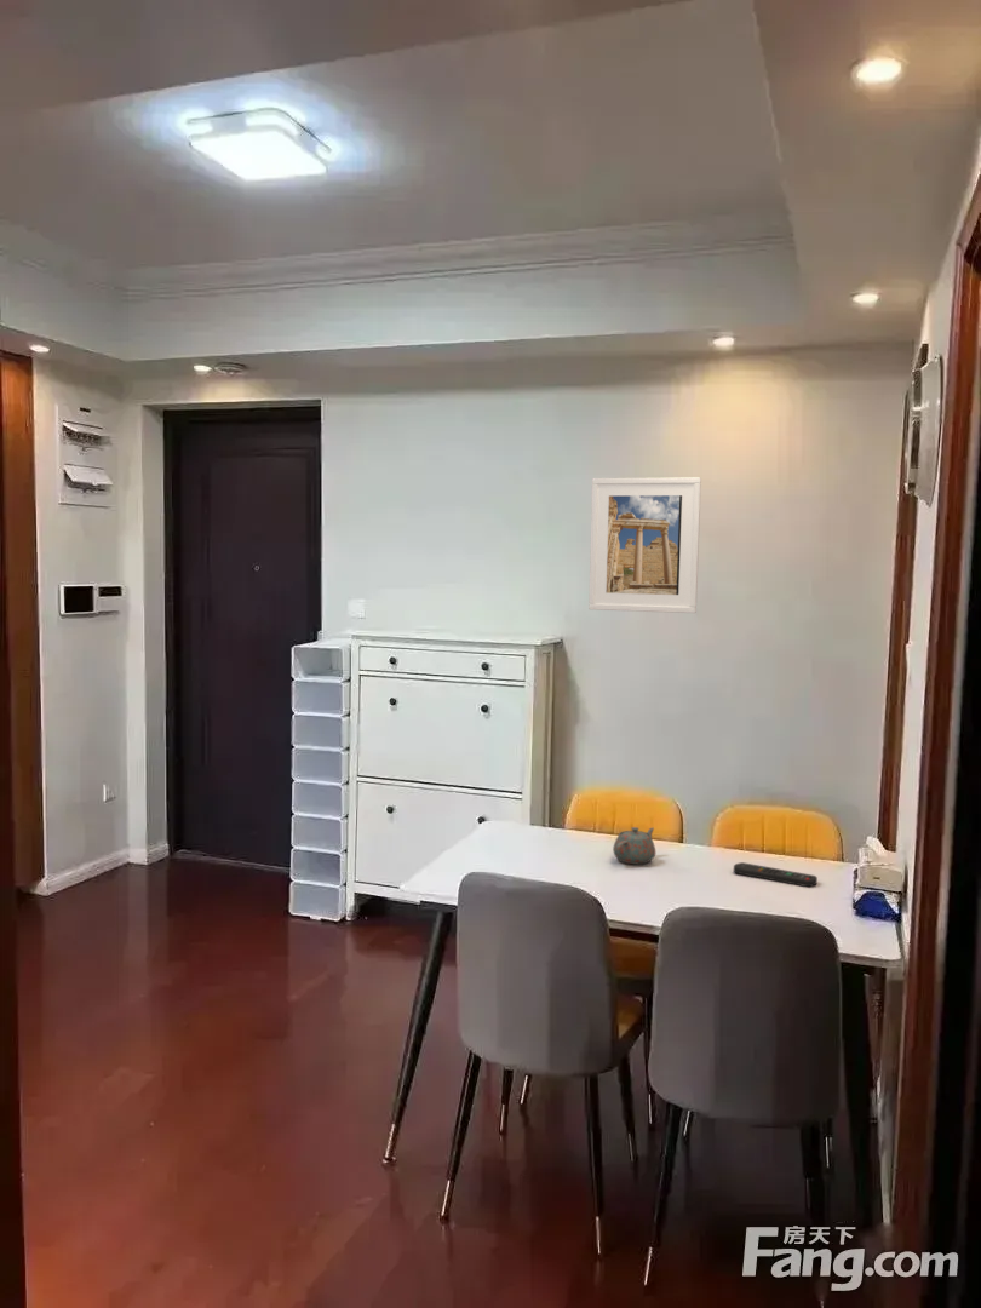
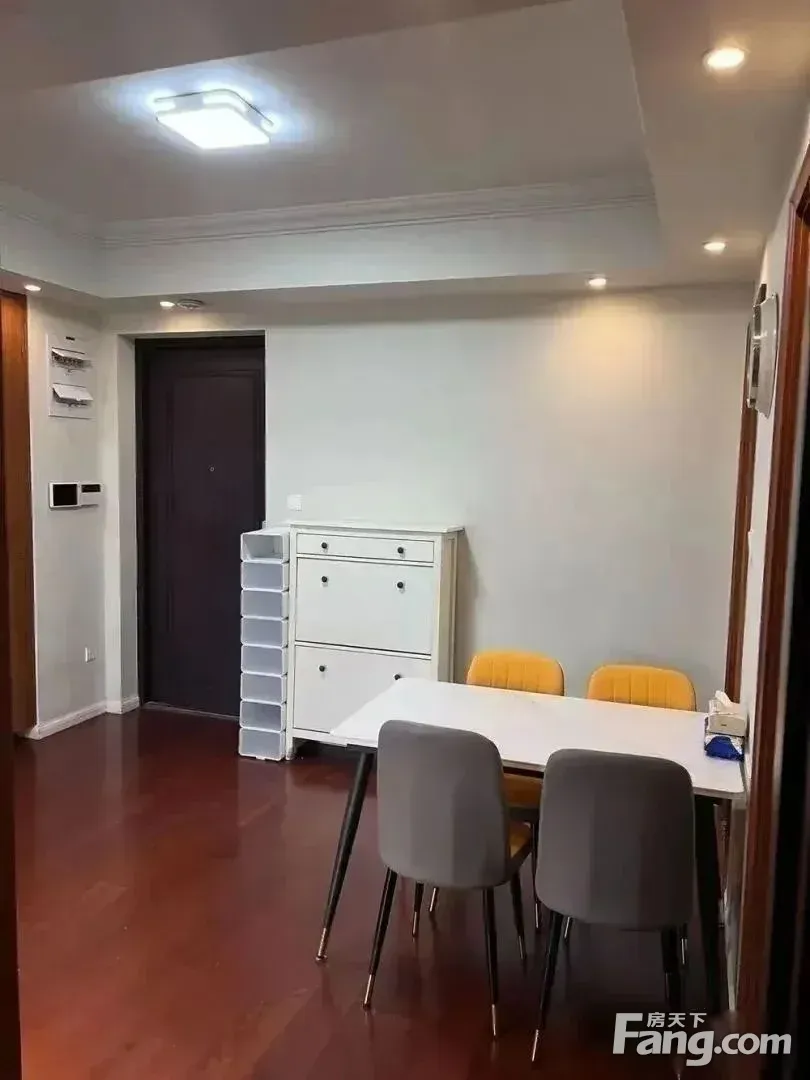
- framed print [587,476,702,614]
- teapot [612,826,656,866]
- remote control [733,861,819,888]
